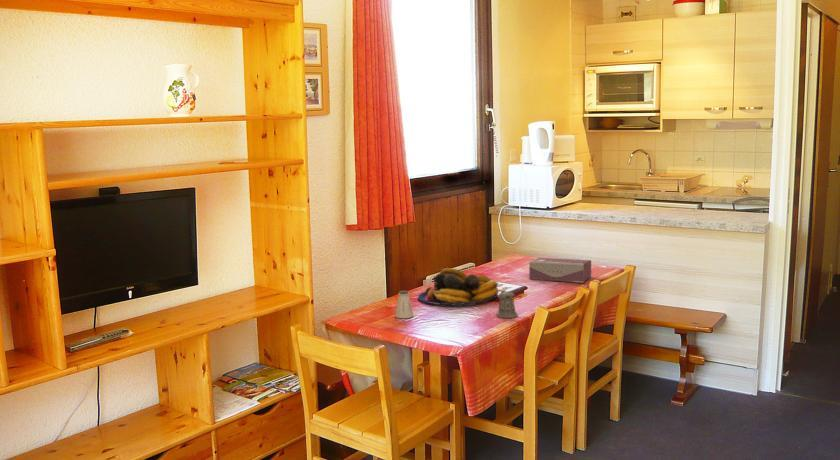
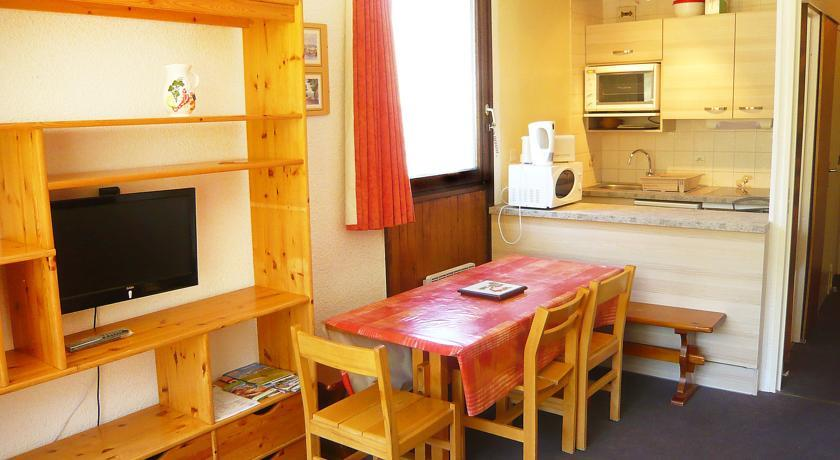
- fruit bowl [417,267,500,306]
- tissue box [528,257,592,283]
- saltshaker [394,290,415,319]
- pepper shaker [495,289,523,319]
